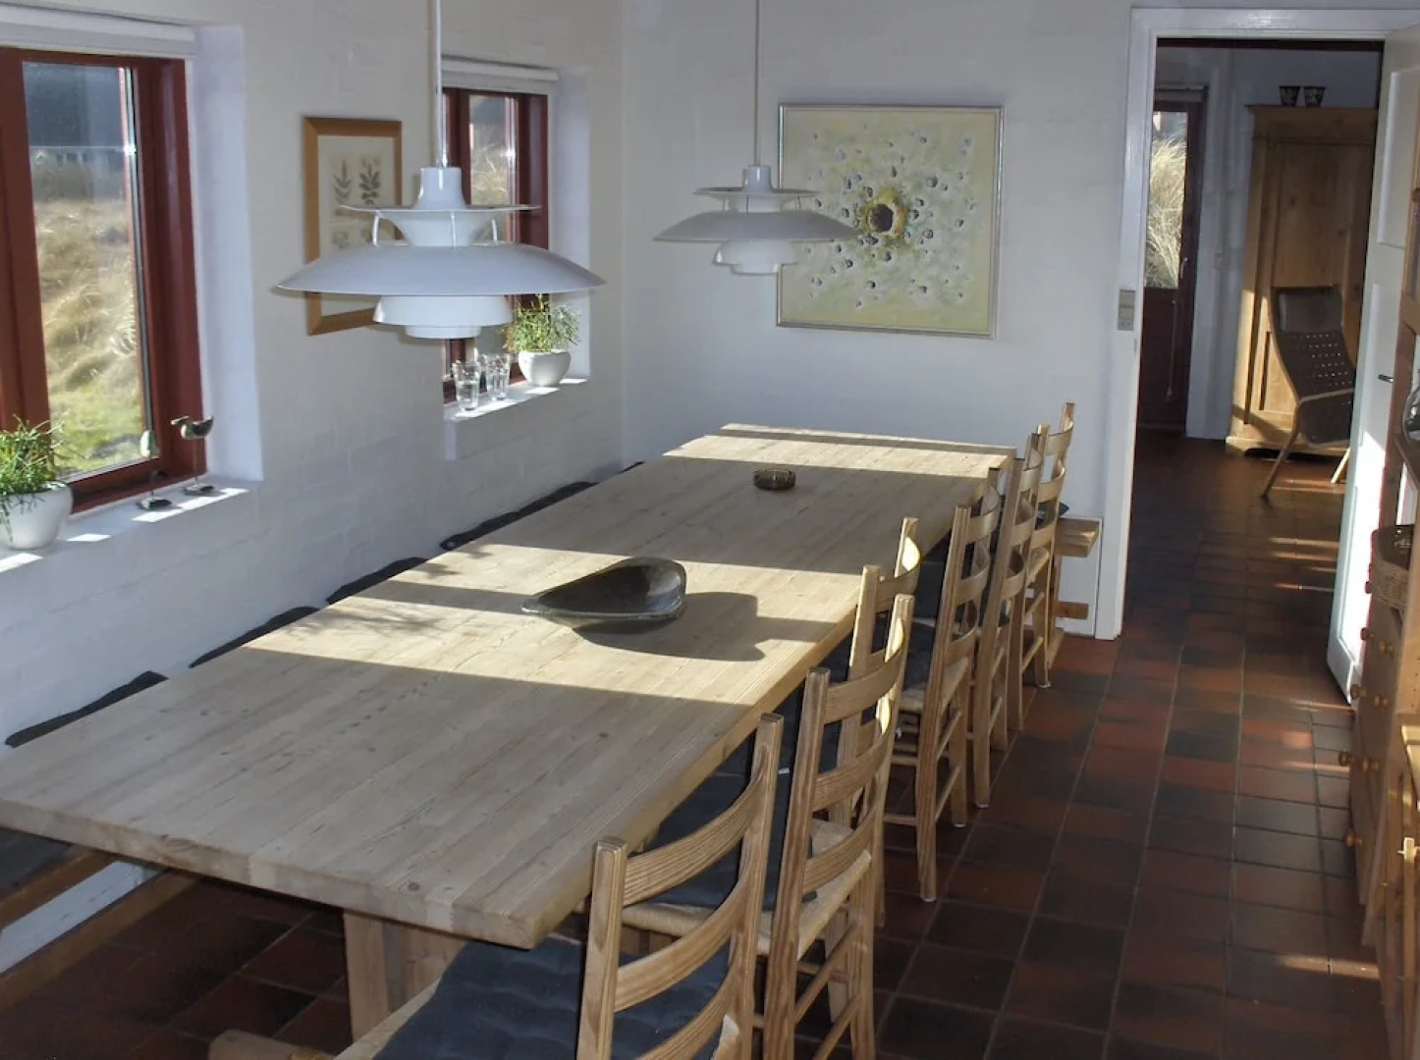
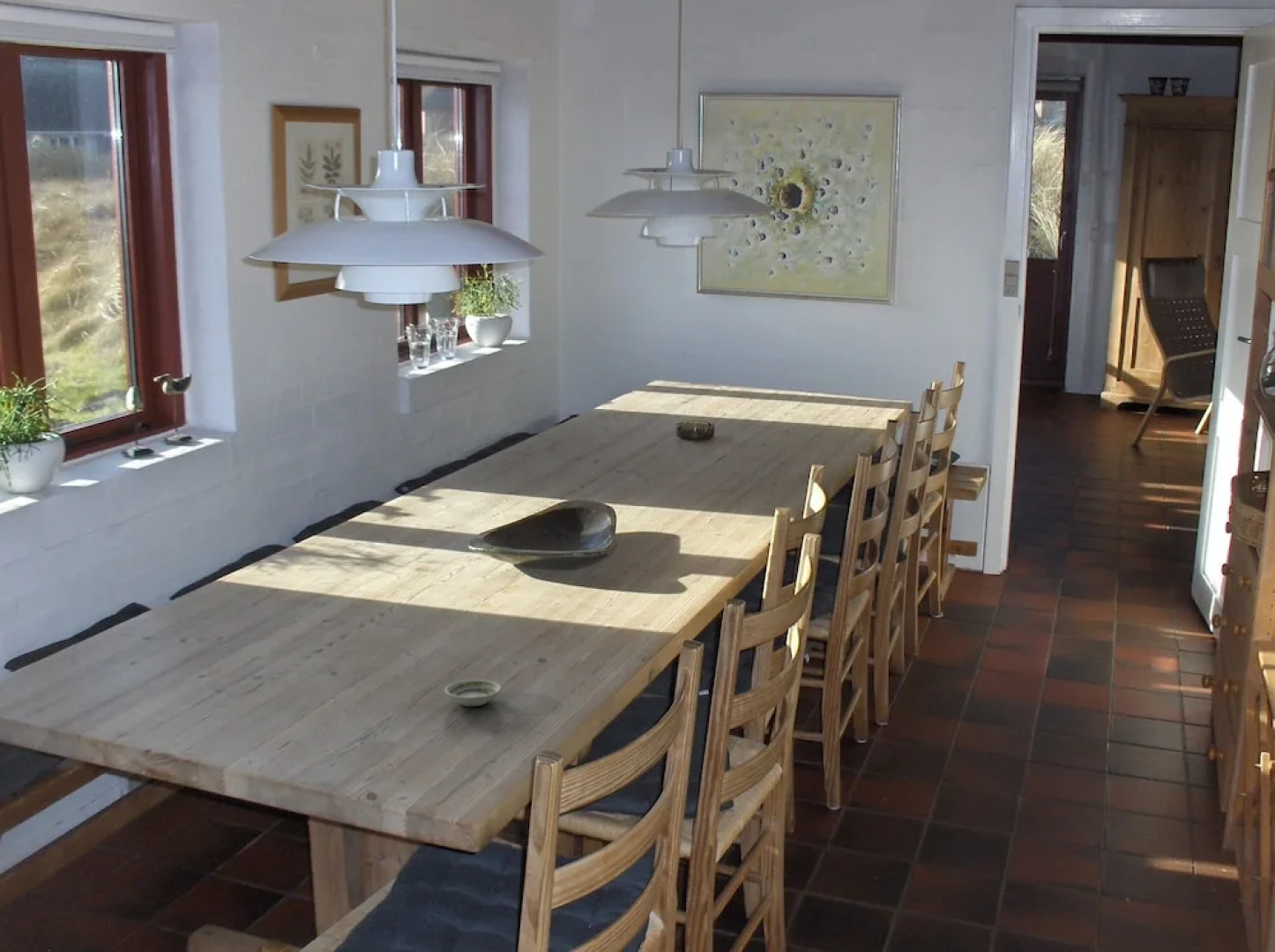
+ saucer [444,679,503,707]
